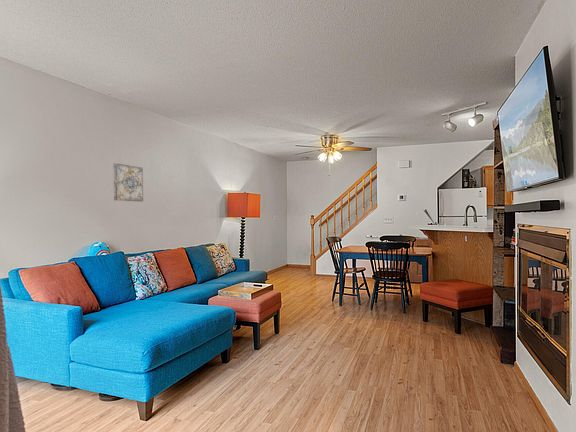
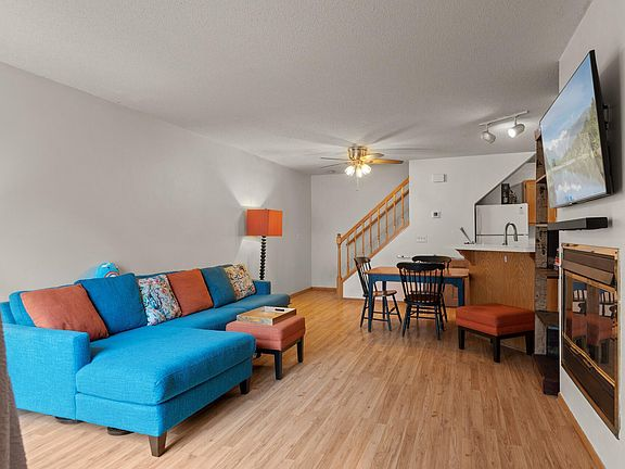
- wall art [113,162,144,202]
